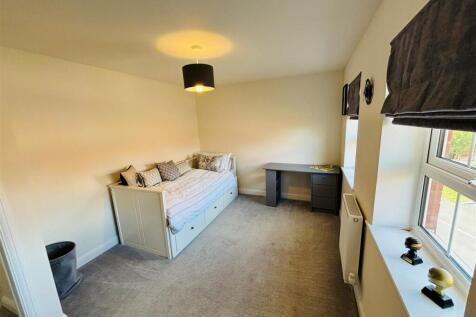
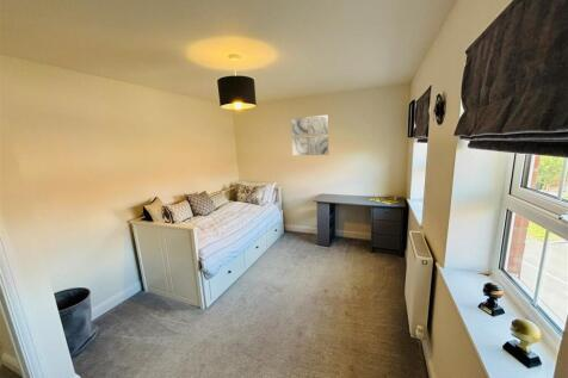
+ wall art [290,114,329,157]
